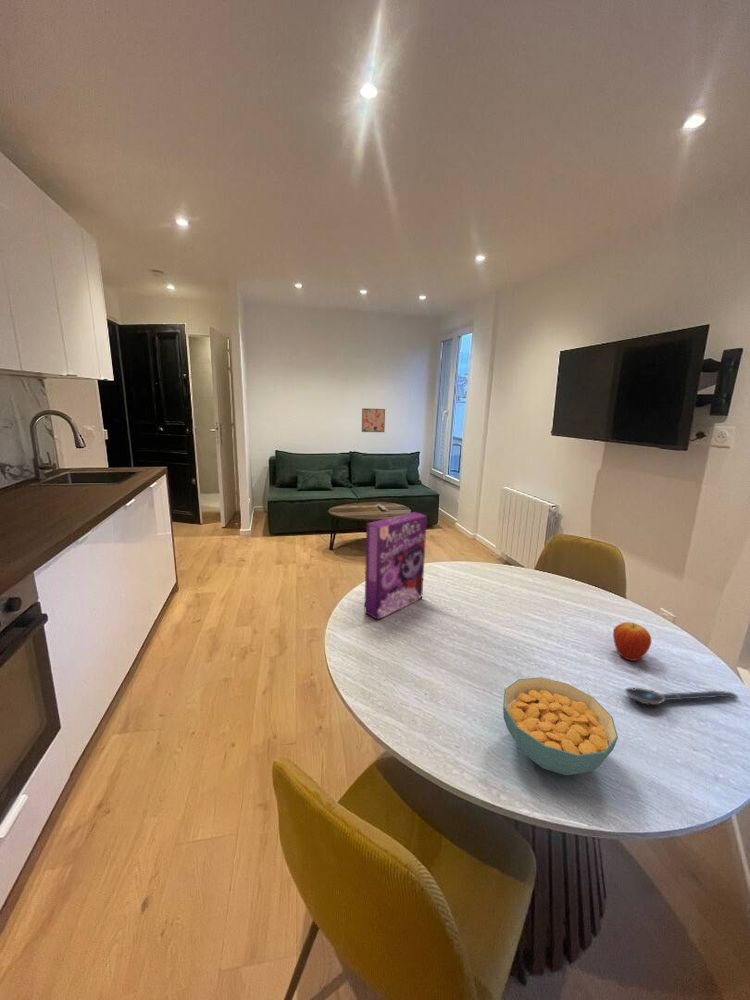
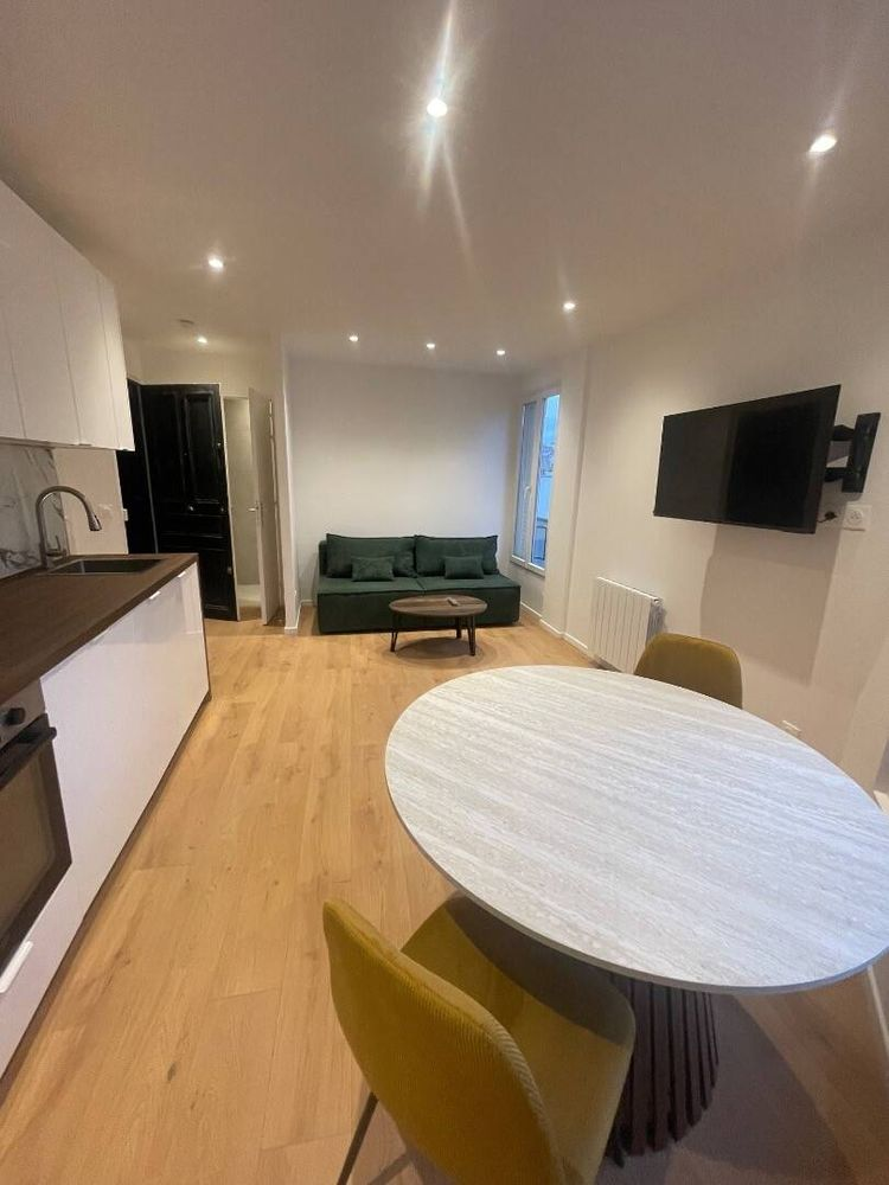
- fruit [612,621,652,662]
- spoon [624,687,740,706]
- cereal box [364,511,428,621]
- cereal bowl [502,676,619,776]
- wall art [361,407,386,433]
